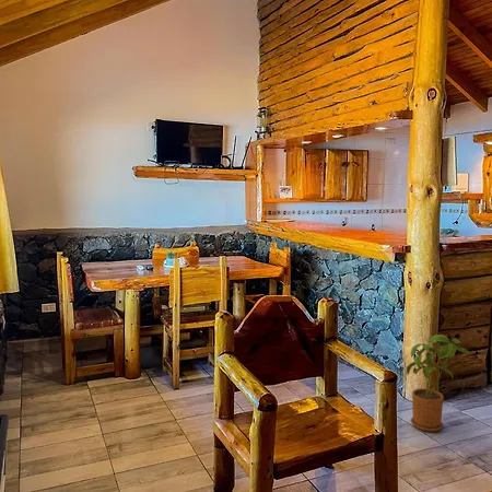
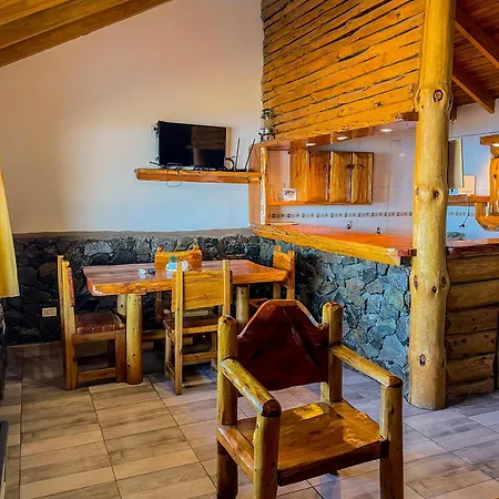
- house plant [406,333,469,433]
